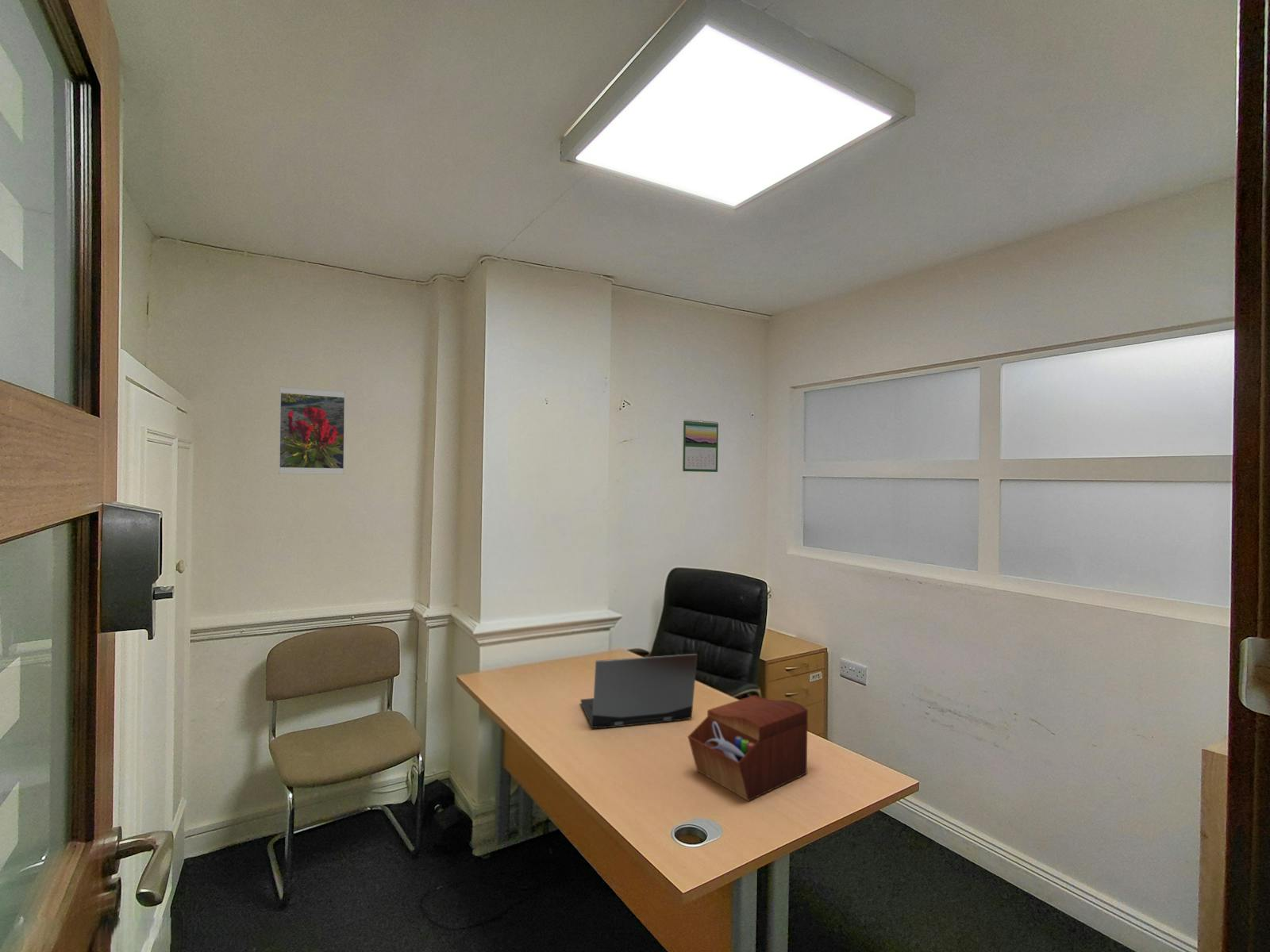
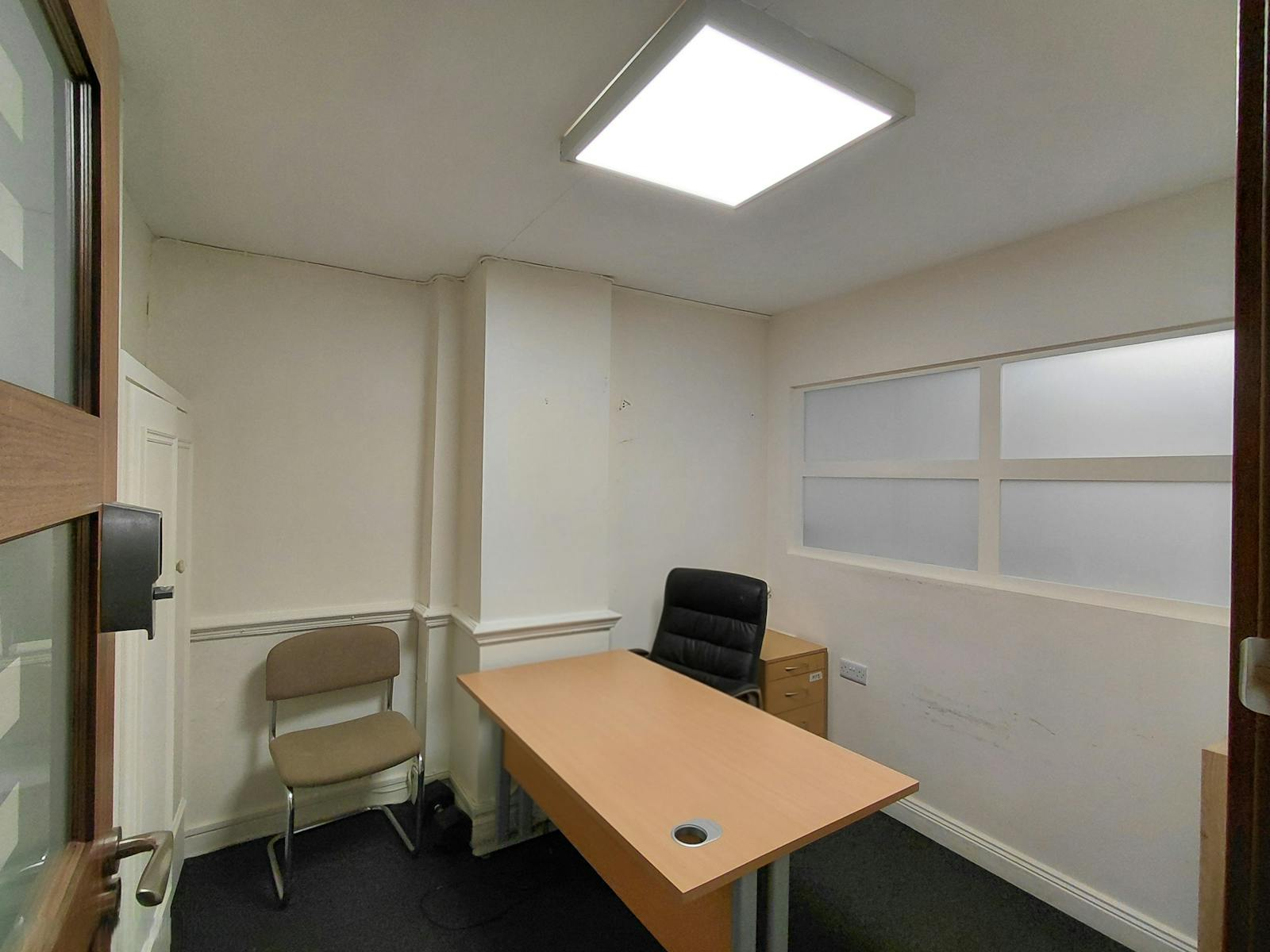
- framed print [278,386,346,475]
- laptop computer [579,653,698,729]
- sewing box [687,694,809,802]
- calendar [682,419,719,473]
